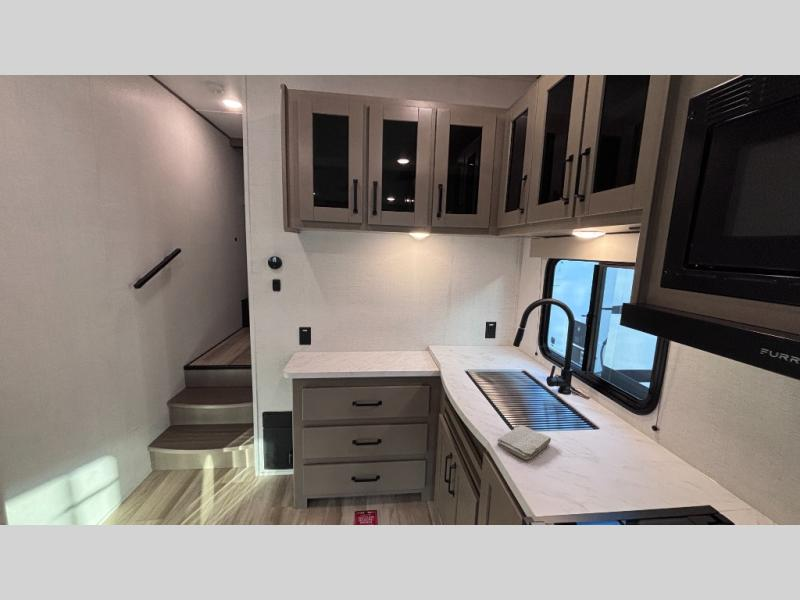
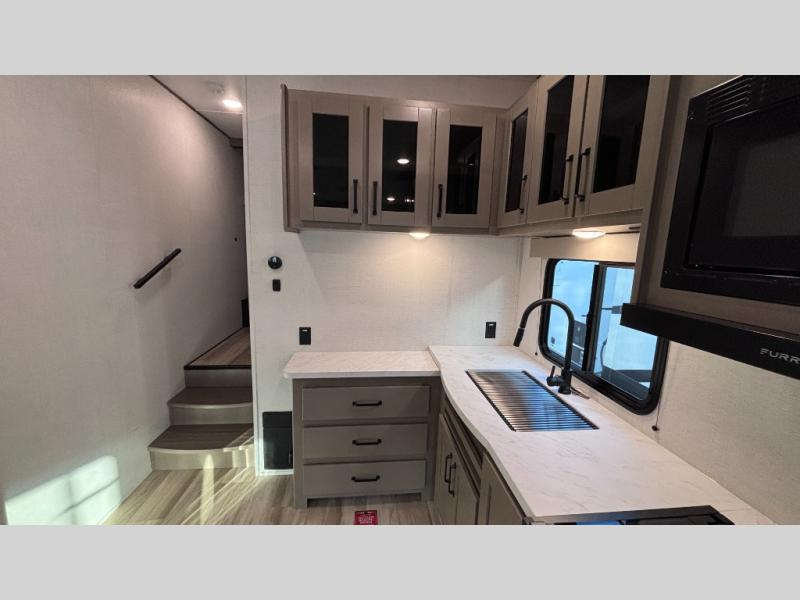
- washcloth [496,424,552,461]
